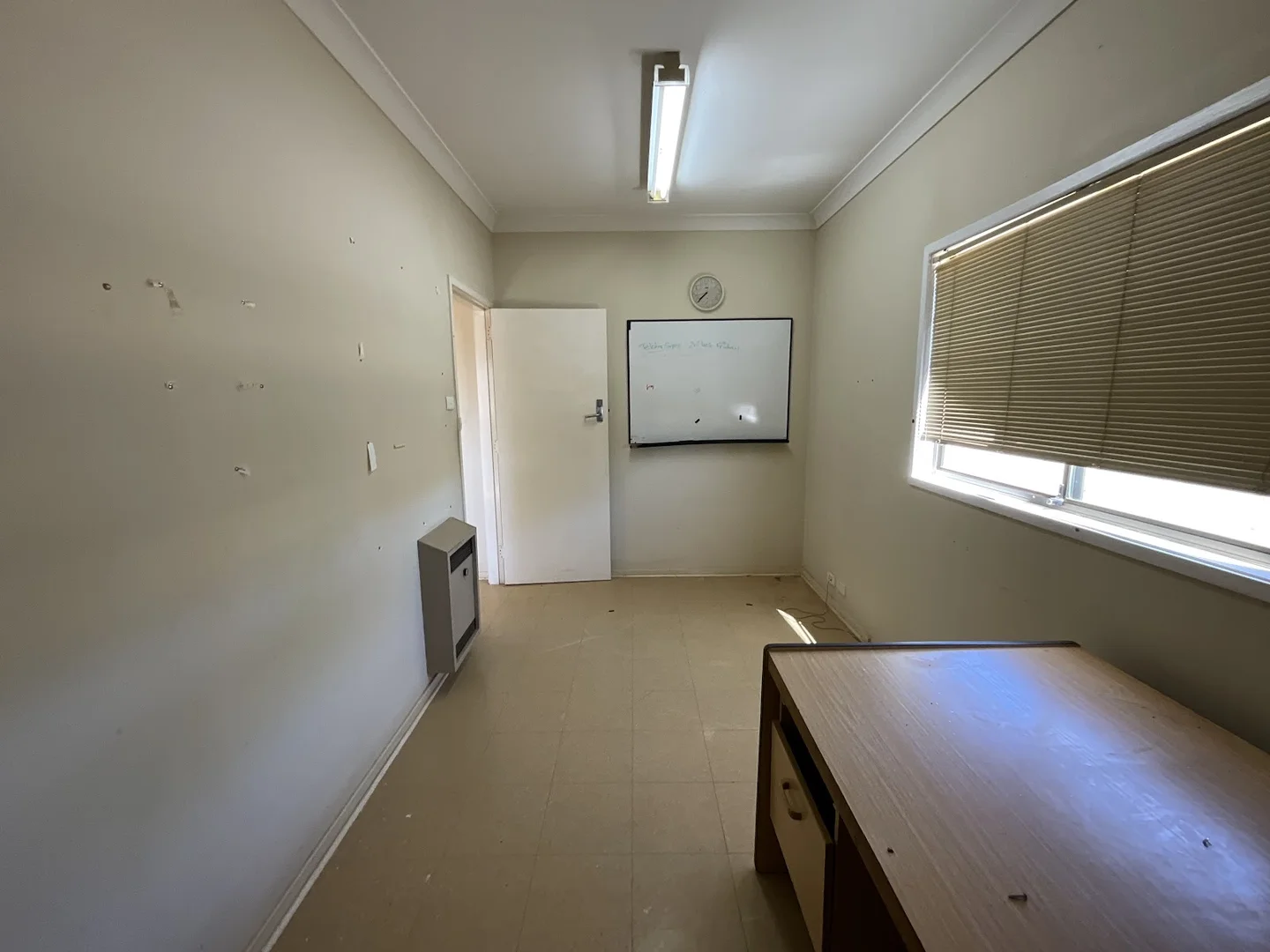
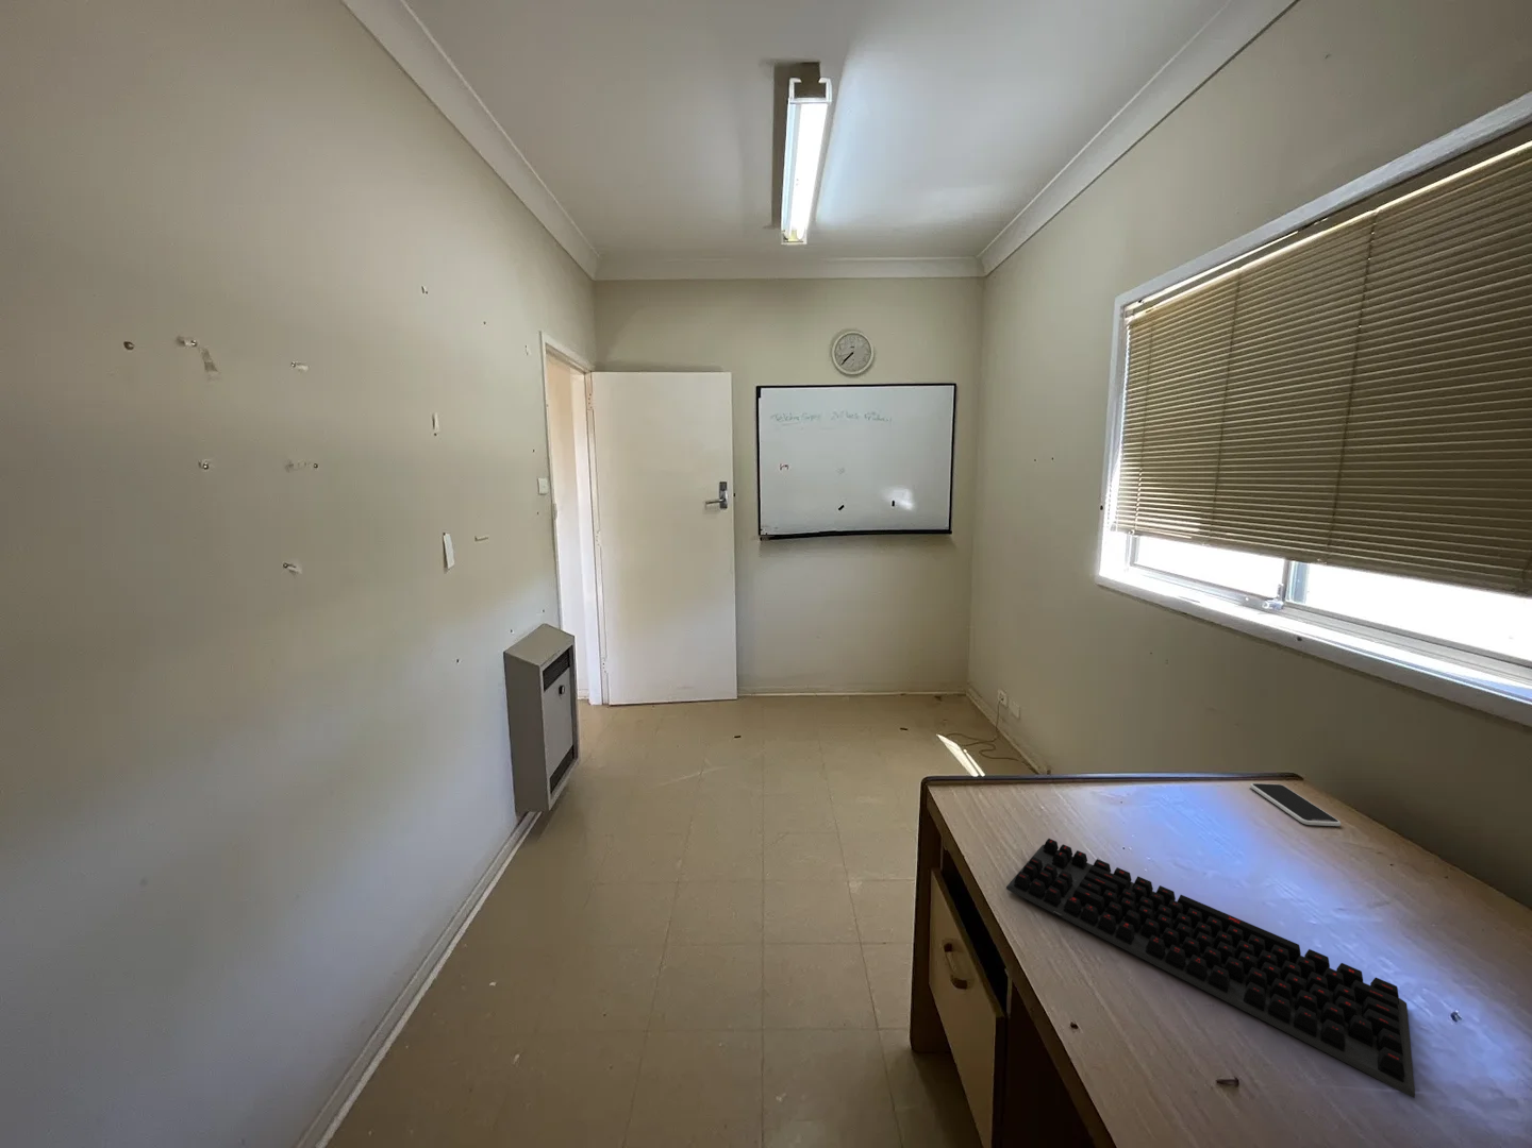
+ smartphone [1249,783,1341,827]
+ computer keyboard [1005,838,1416,1099]
